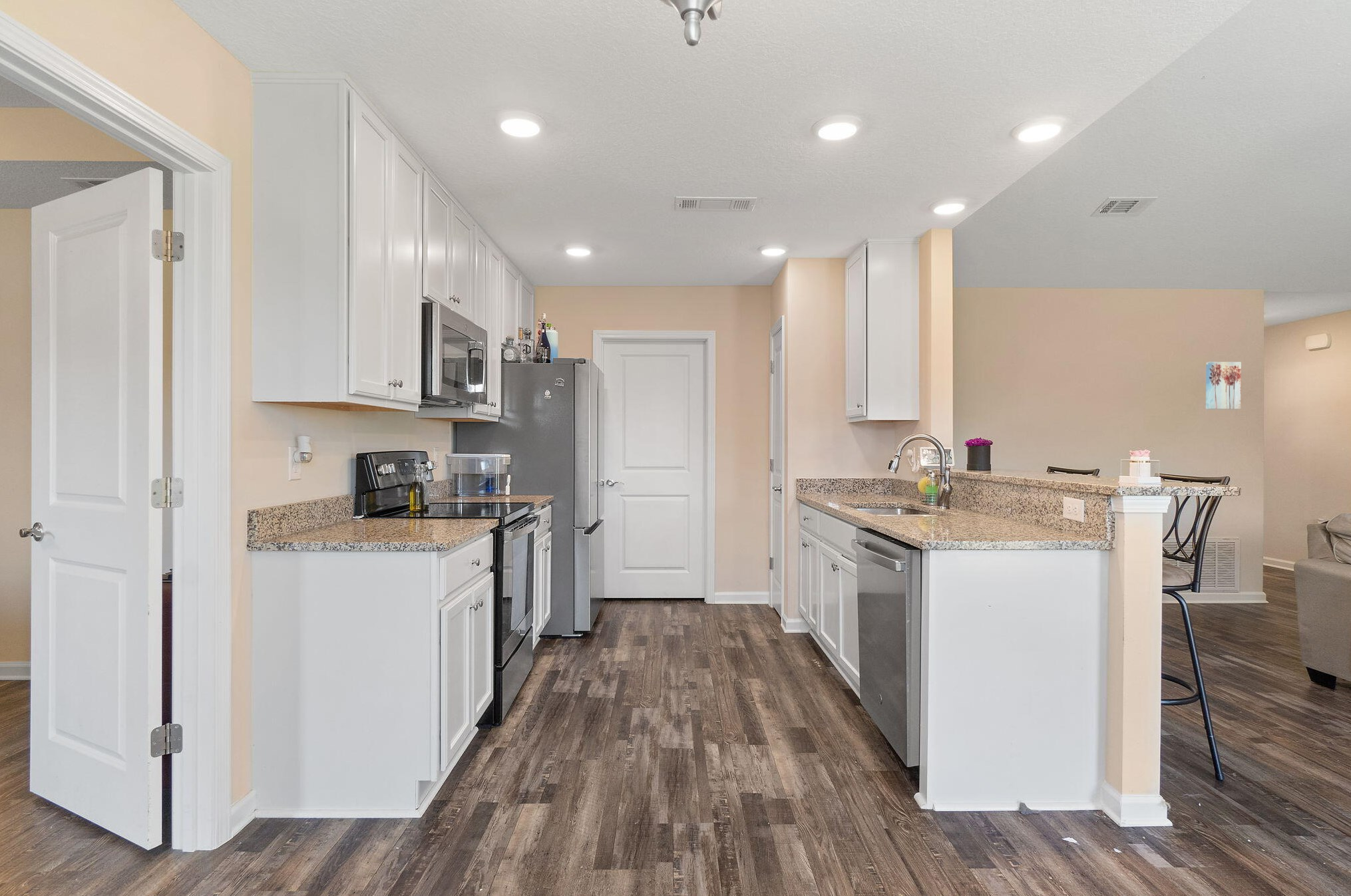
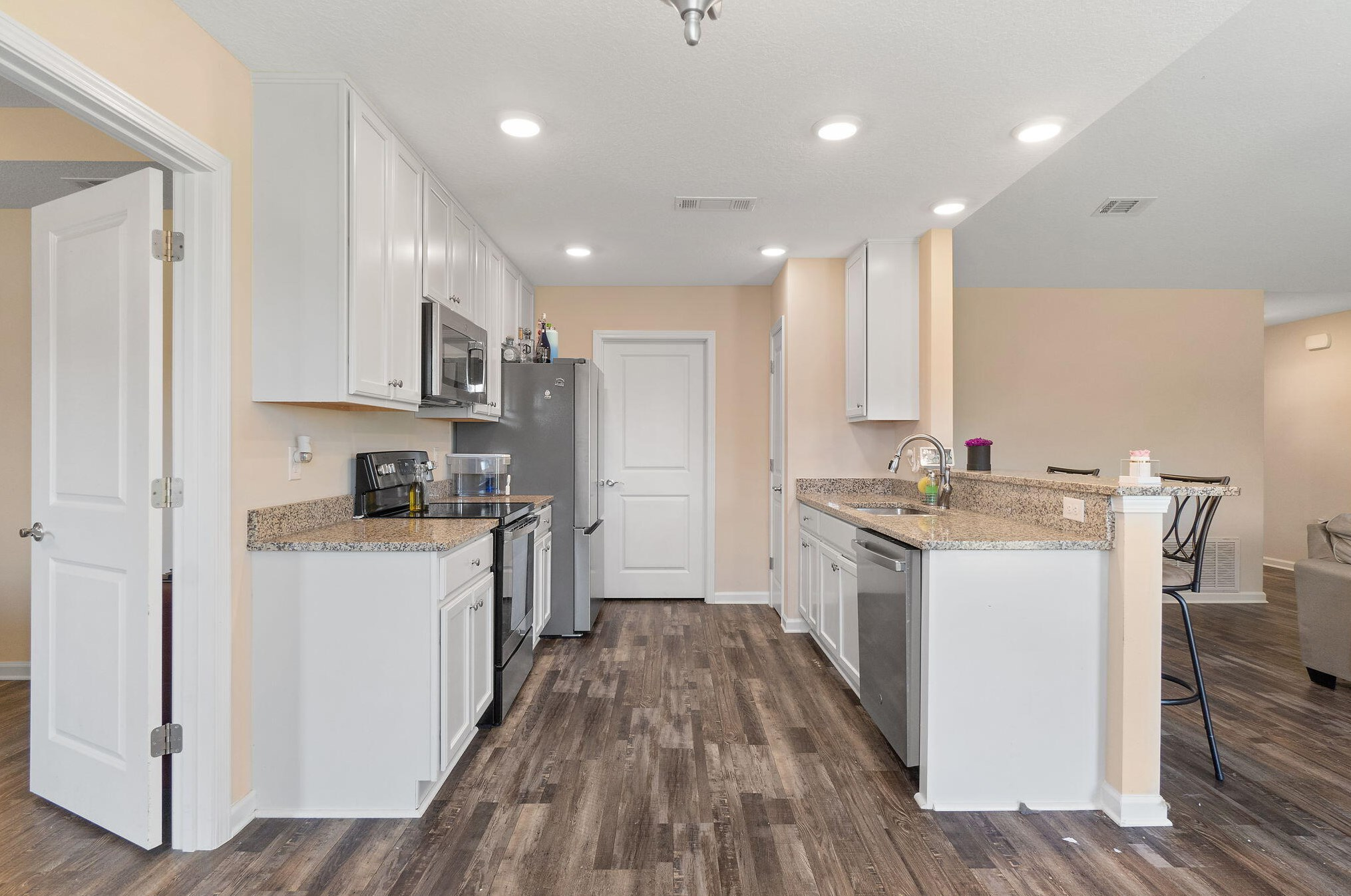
- wall art [1205,361,1242,410]
